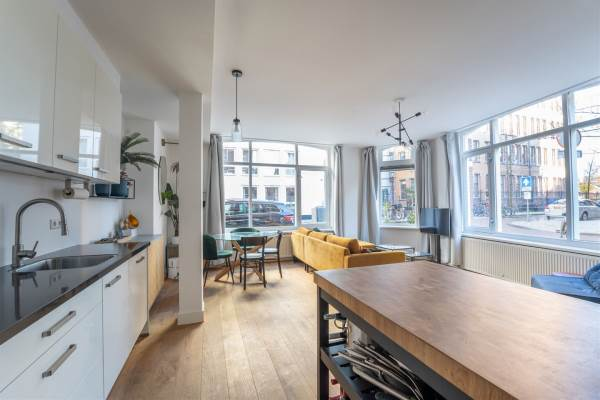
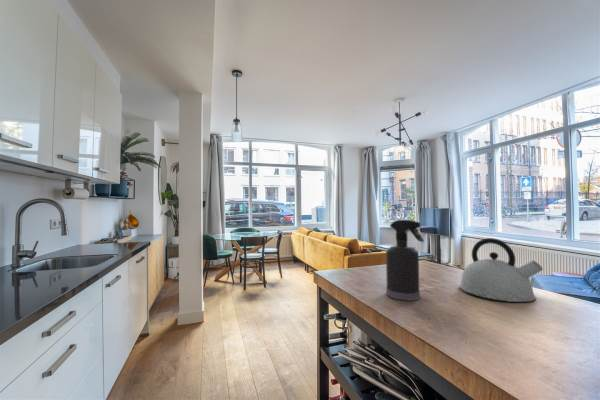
+ kettle [458,237,544,303]
+ spray bottle [385,218,425,301]
